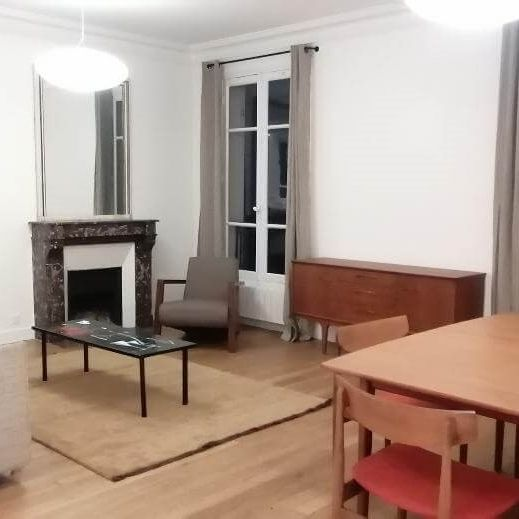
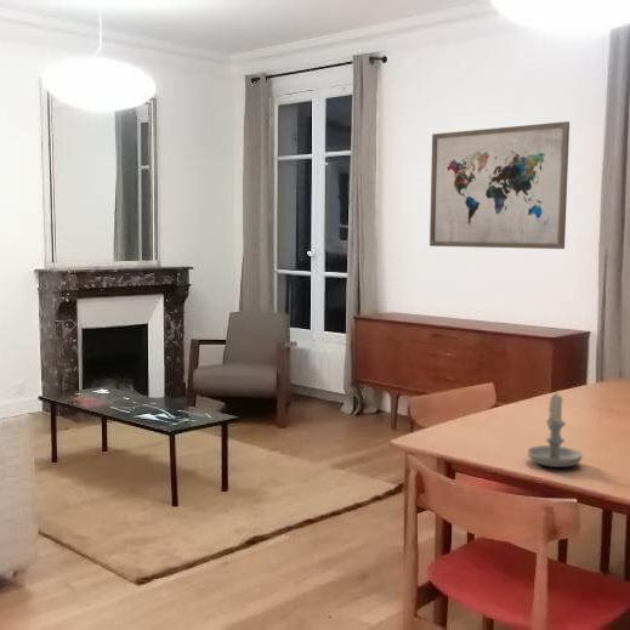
+ wall art [428,120,571,250]
+ candle [527,390,583,469]
